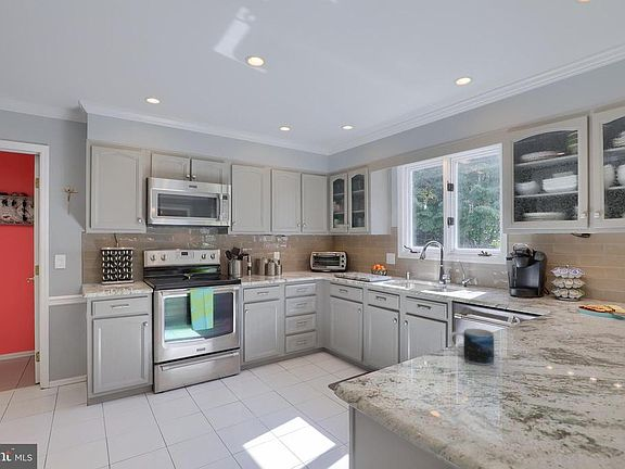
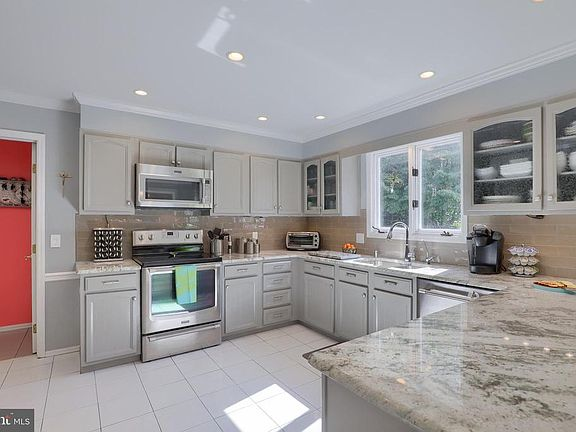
- mug [449,328,495,366]
